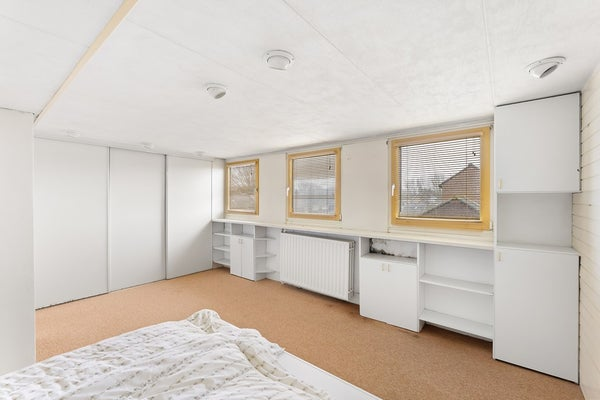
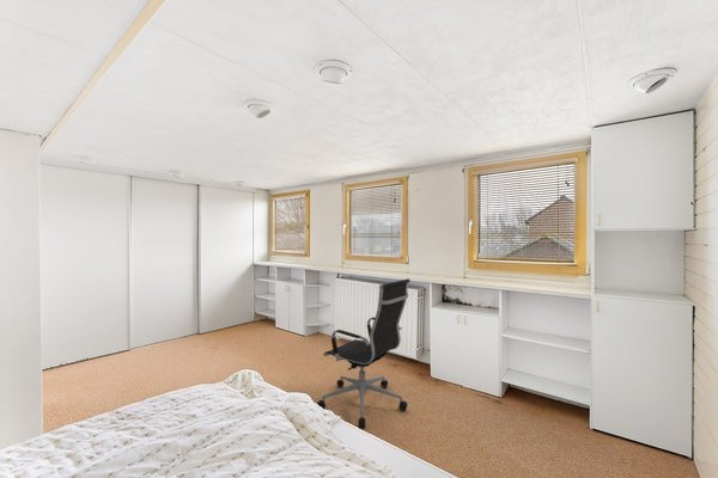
+ office chair [316,277,412,429]
